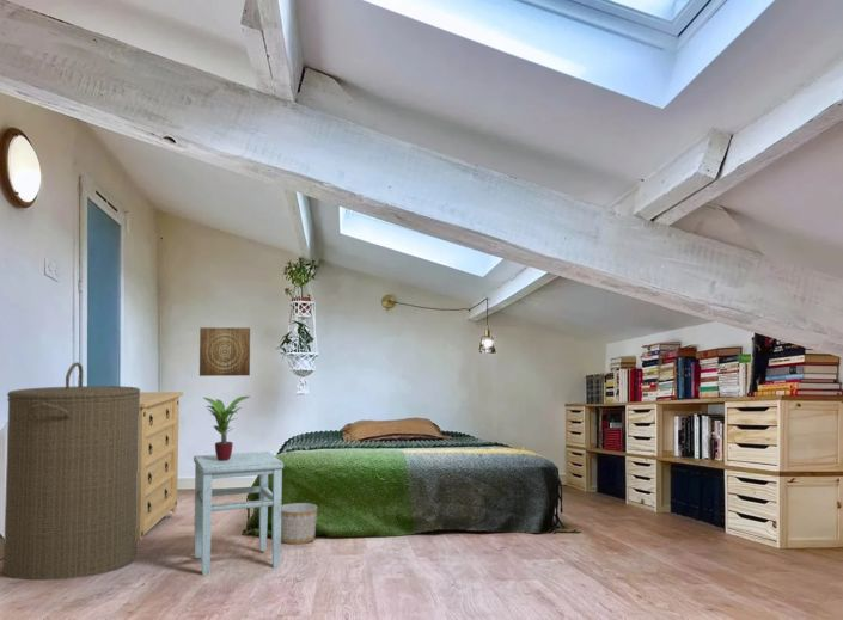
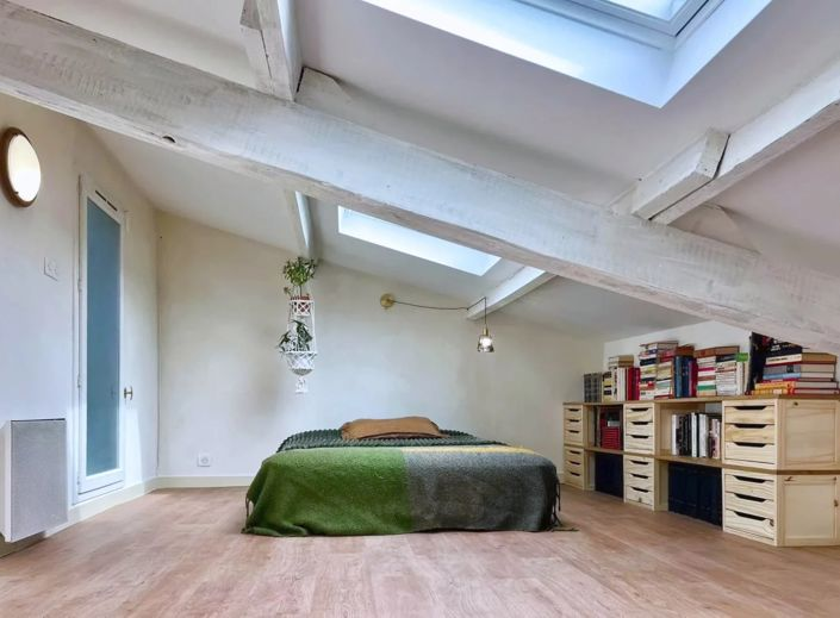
- planter [281,502,318,546]
- potted plant [203,395,251,461]
- laundry hamper [2,361,141,581]
- wall art [198,326,251,377]
- stool [193,450,285,576]
- dresser [136,391,184,541]
